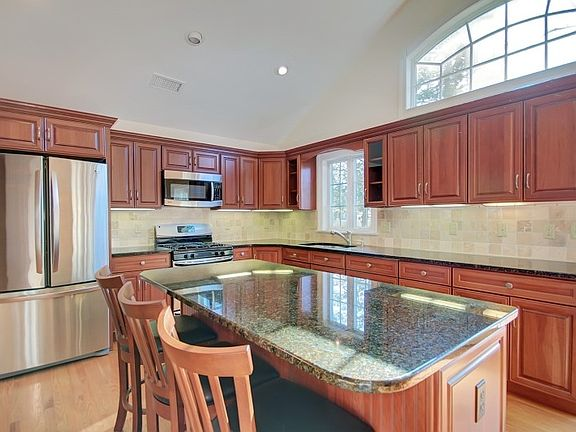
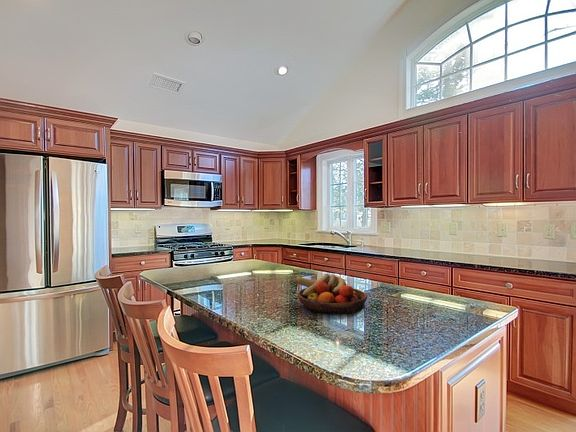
+ fruit bowl [295,273,369,315]
